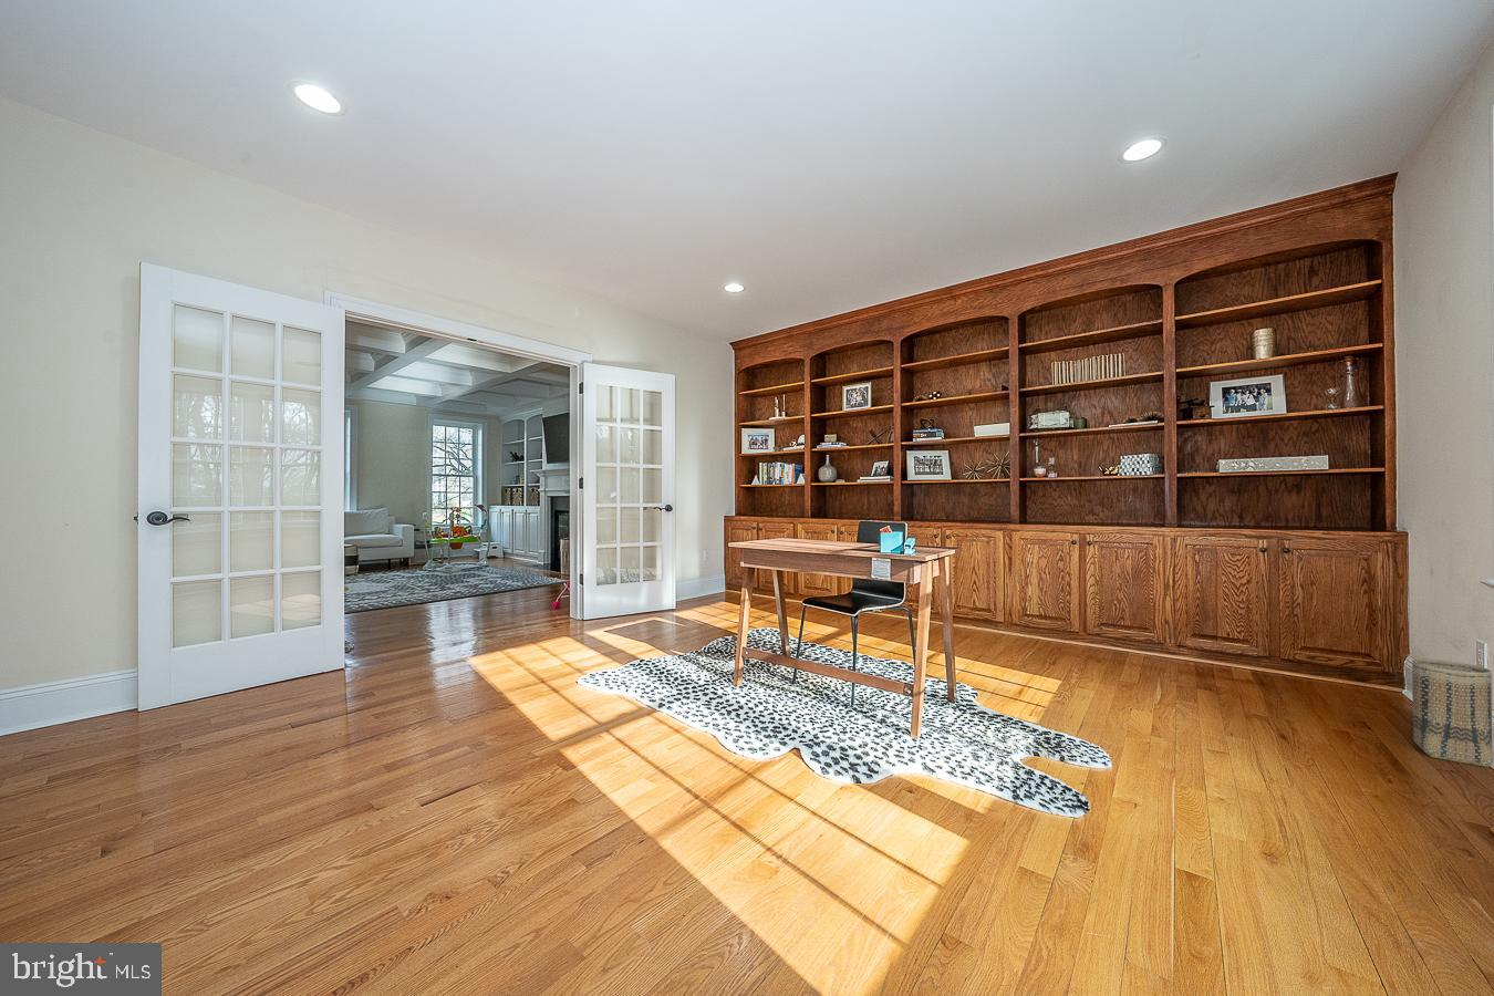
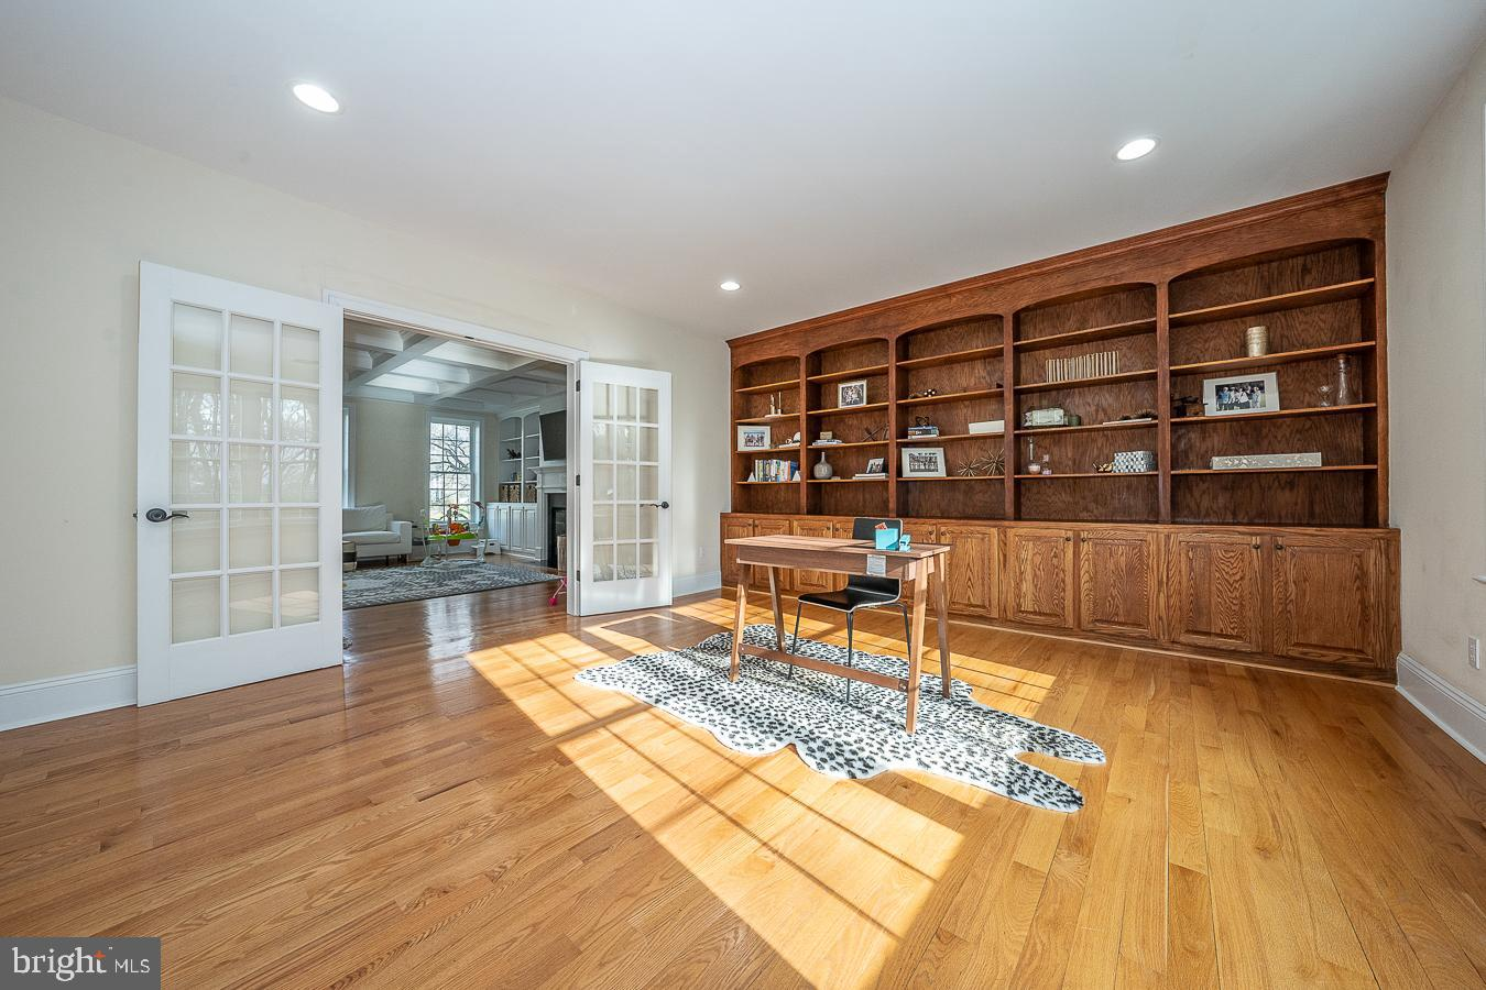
- basket [1411,657,1494,768]
